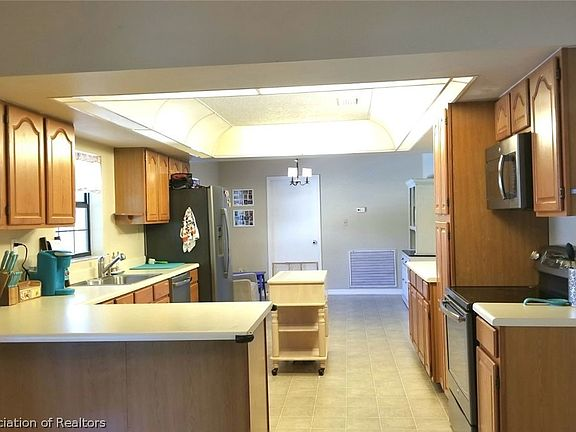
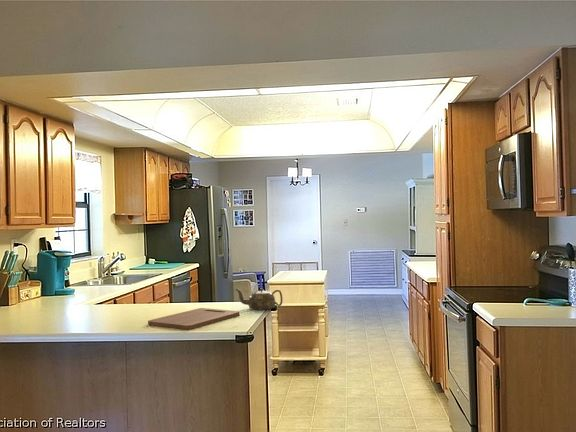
+ cutting board [147,307,241,330]
+ teapot [235,287,283,311]
